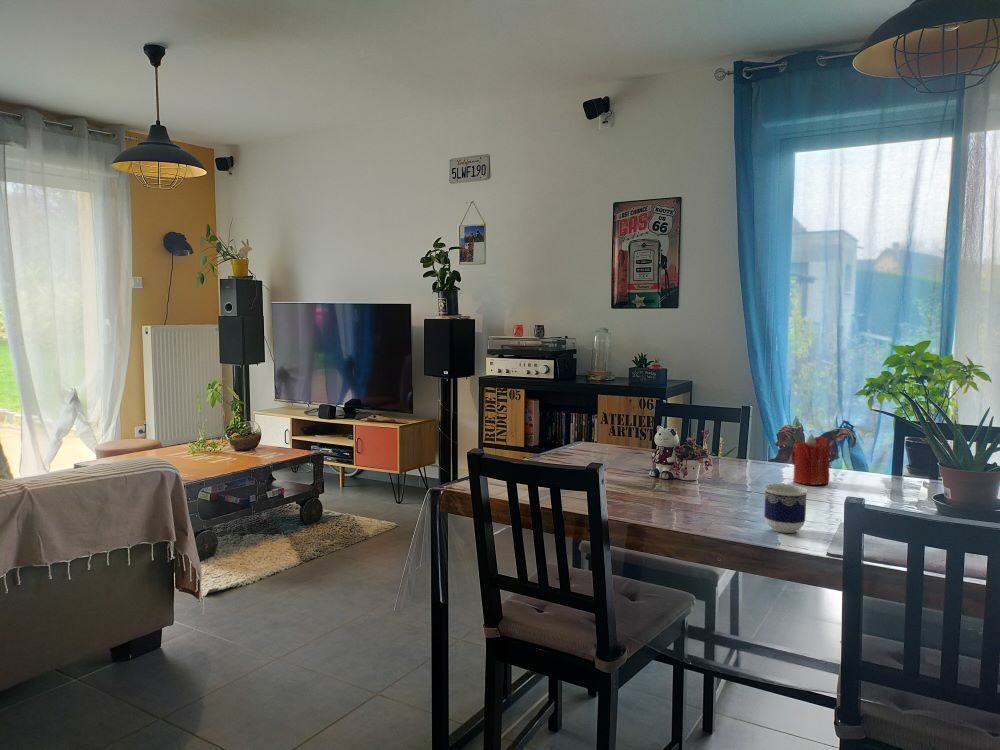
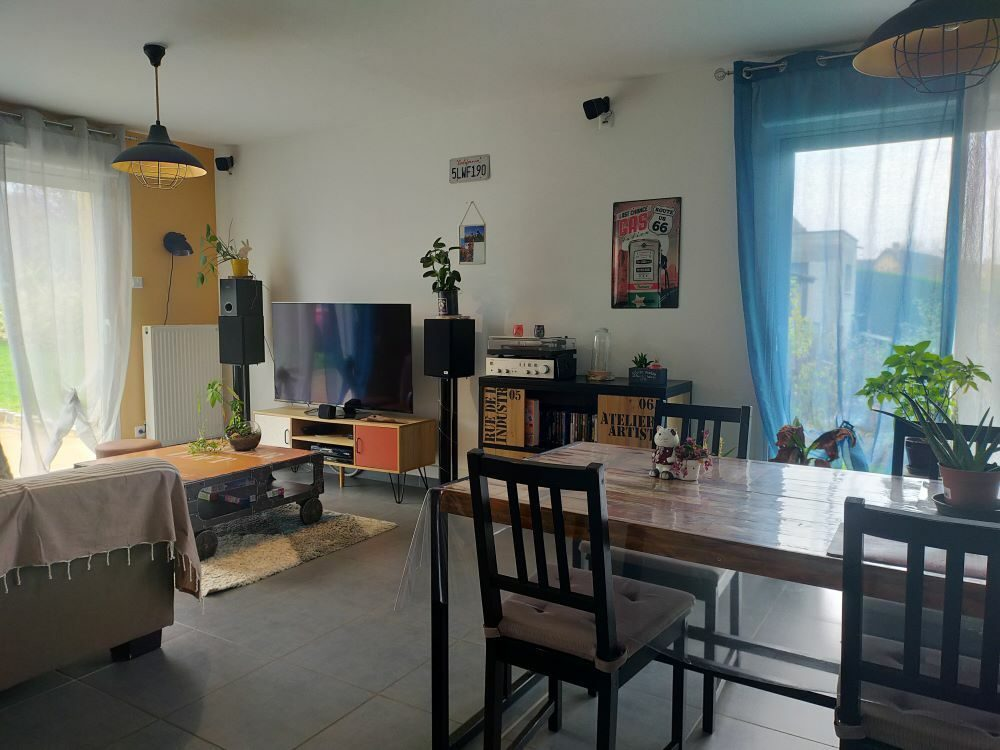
- candle [791,433,831,486]
- cup [763,483,809,534]
